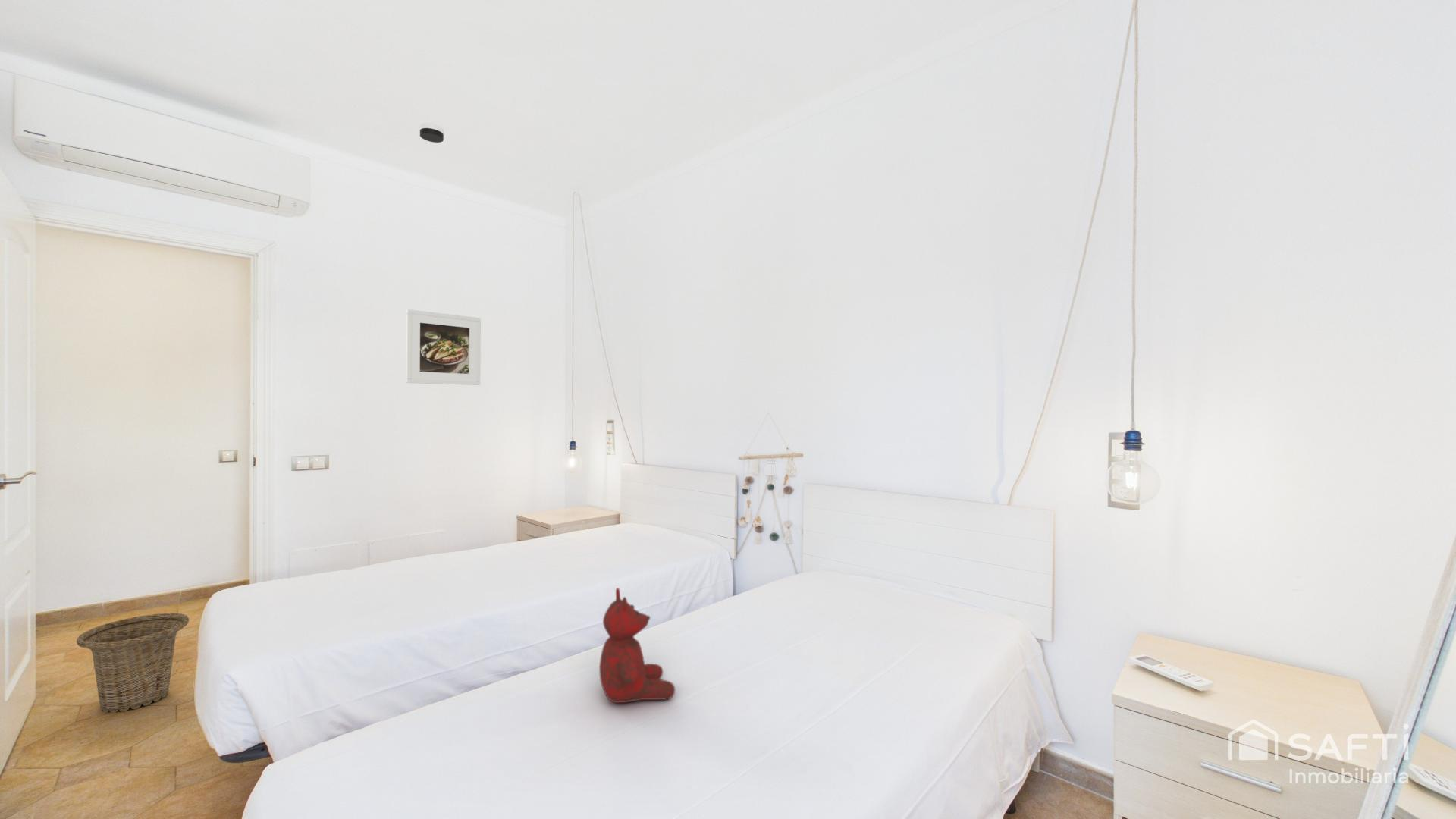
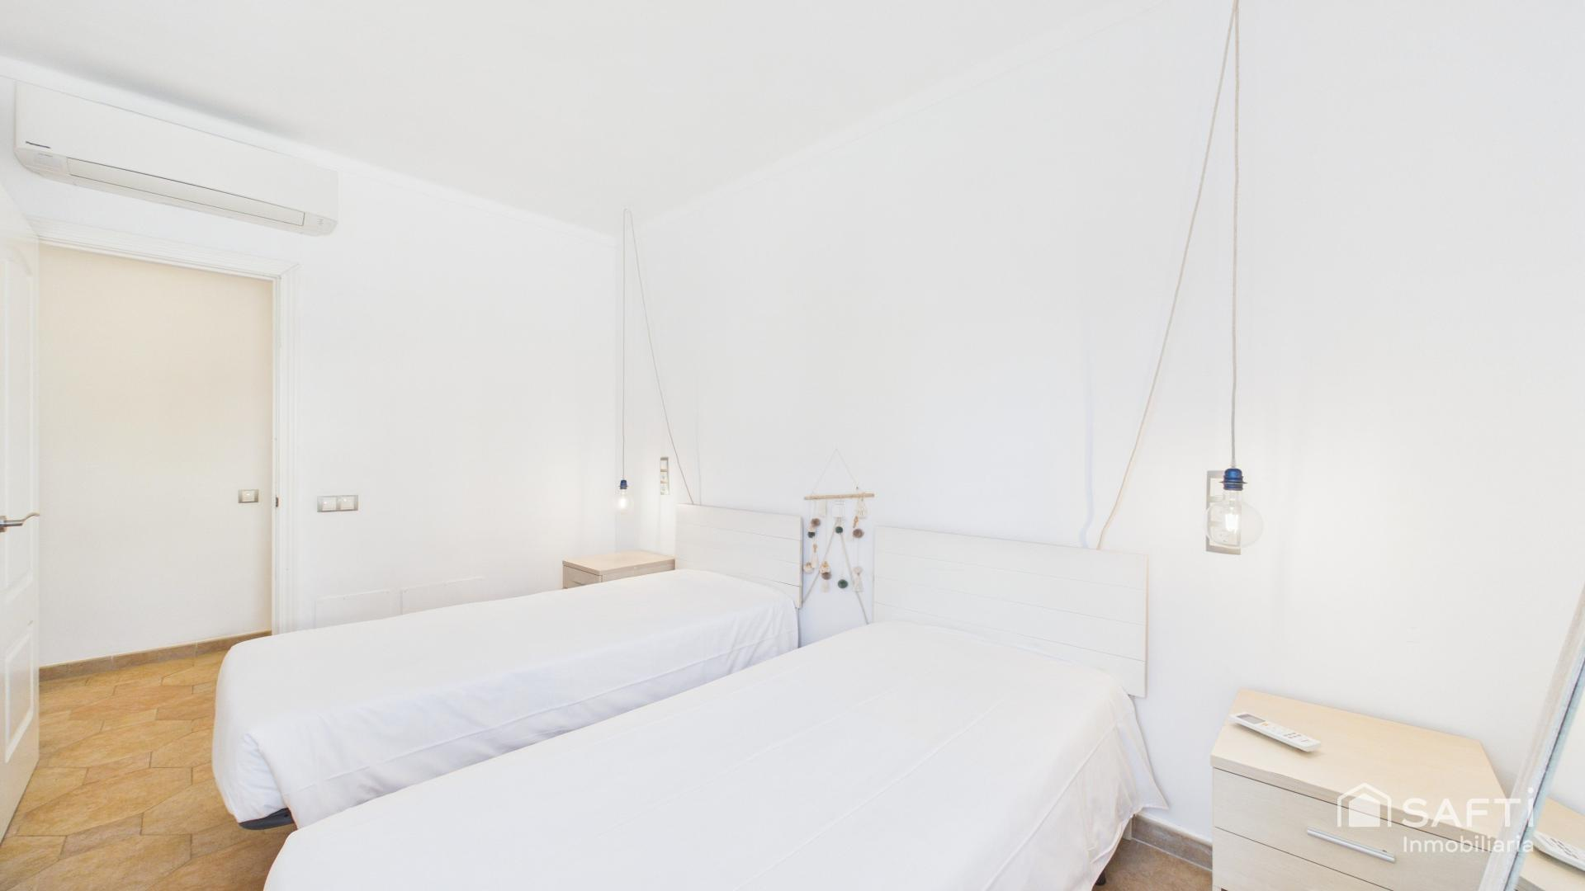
- teddy bear [599,587,676,704]
- basket [76,613,190,714]
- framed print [406,309,482,386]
- smoke detector [419,122,444,143]
